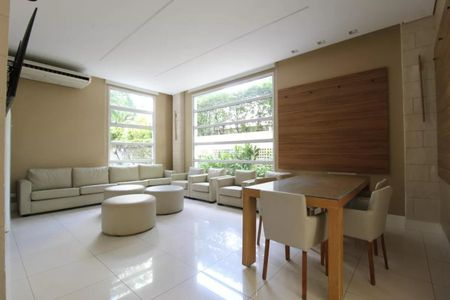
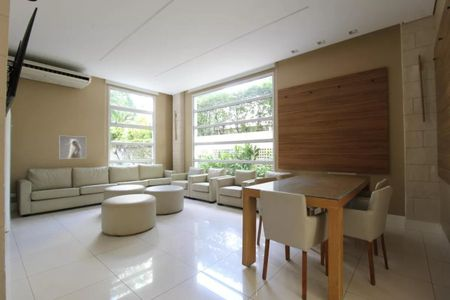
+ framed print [58,135,87,160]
